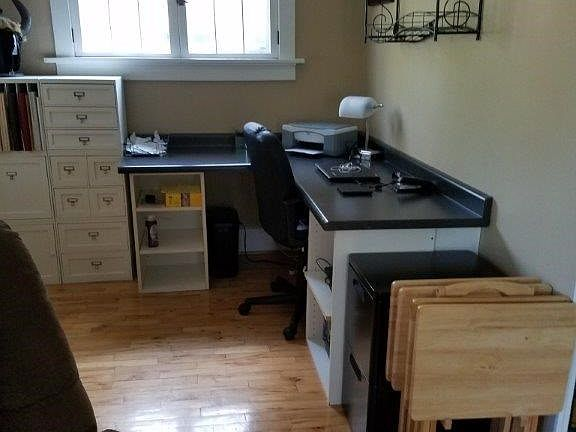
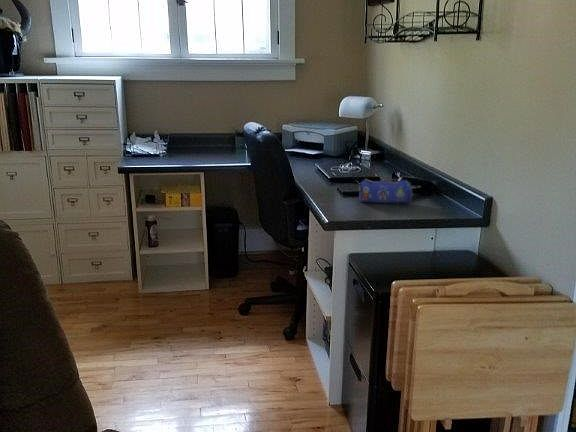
+ pencil case [358,178,414,204]
